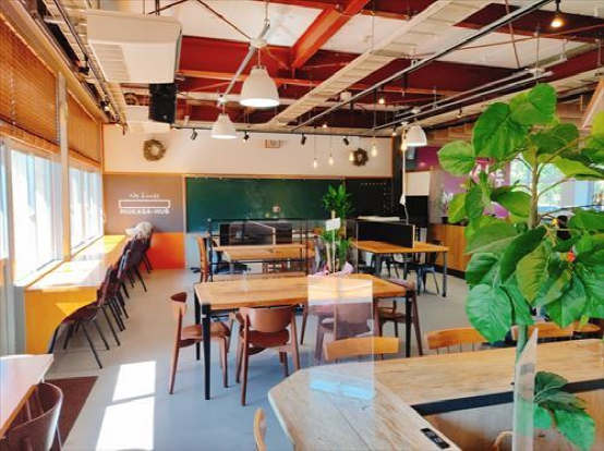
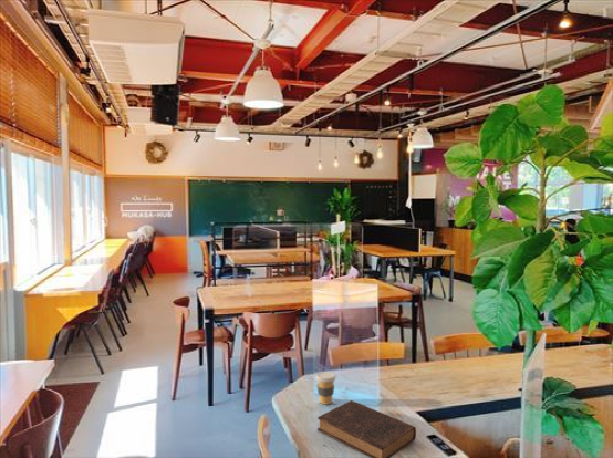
+ book [316,399,417,458]
+ coffee cup [314,371,337,406]
